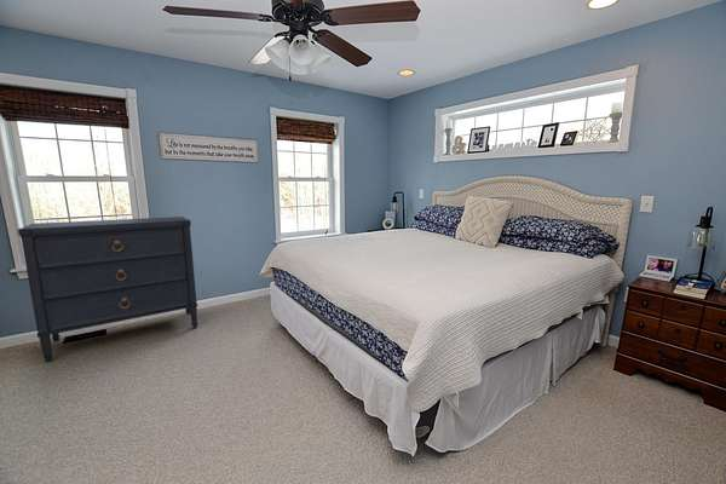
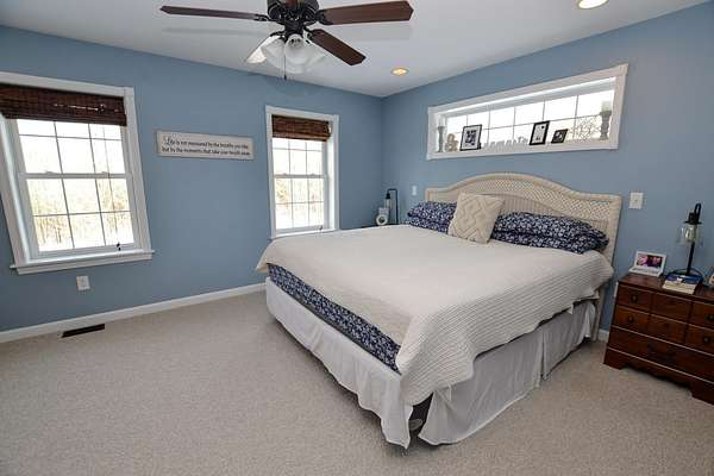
- dresser [17,215,198,363]
